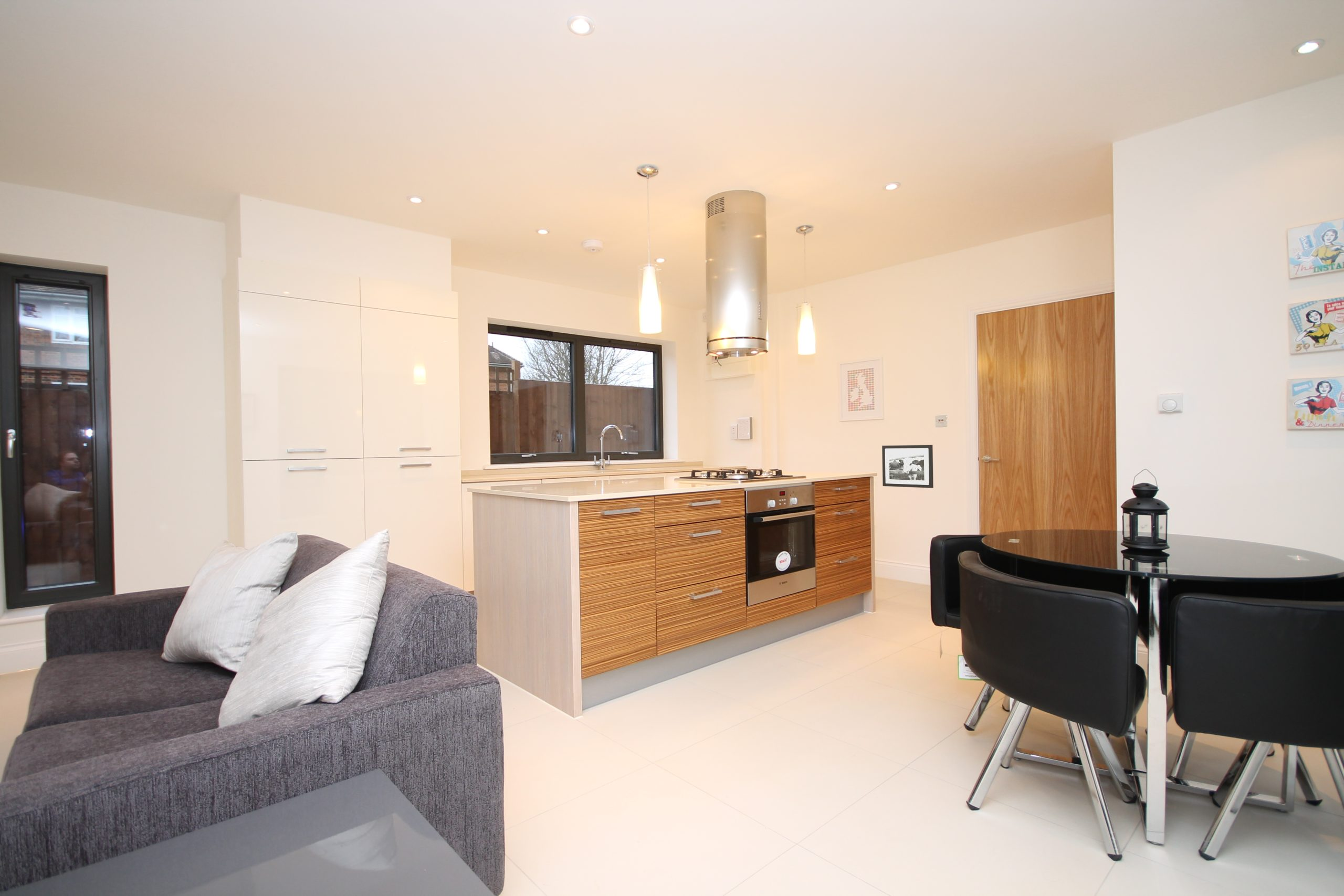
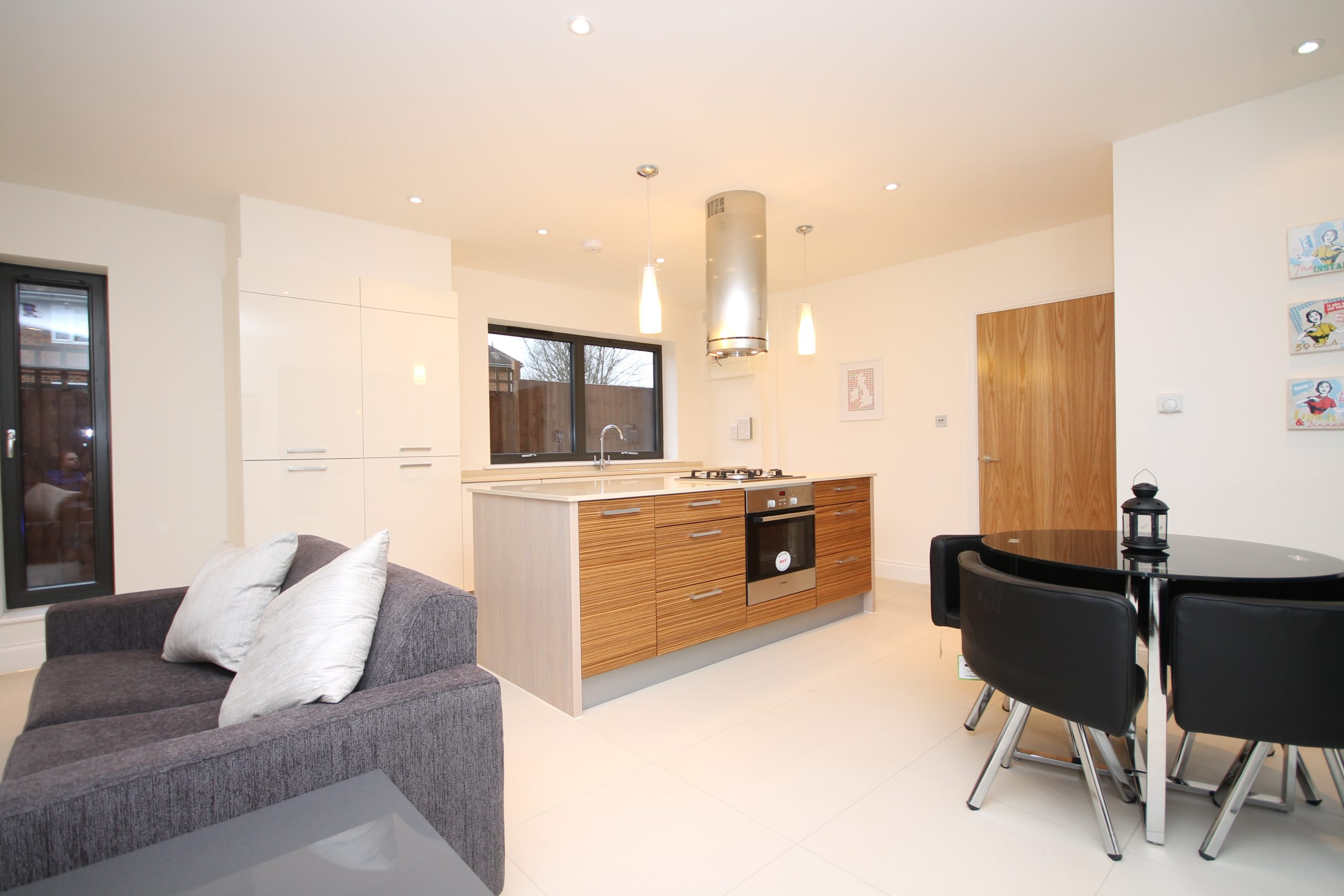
- picture frame [881,445,934,489]
